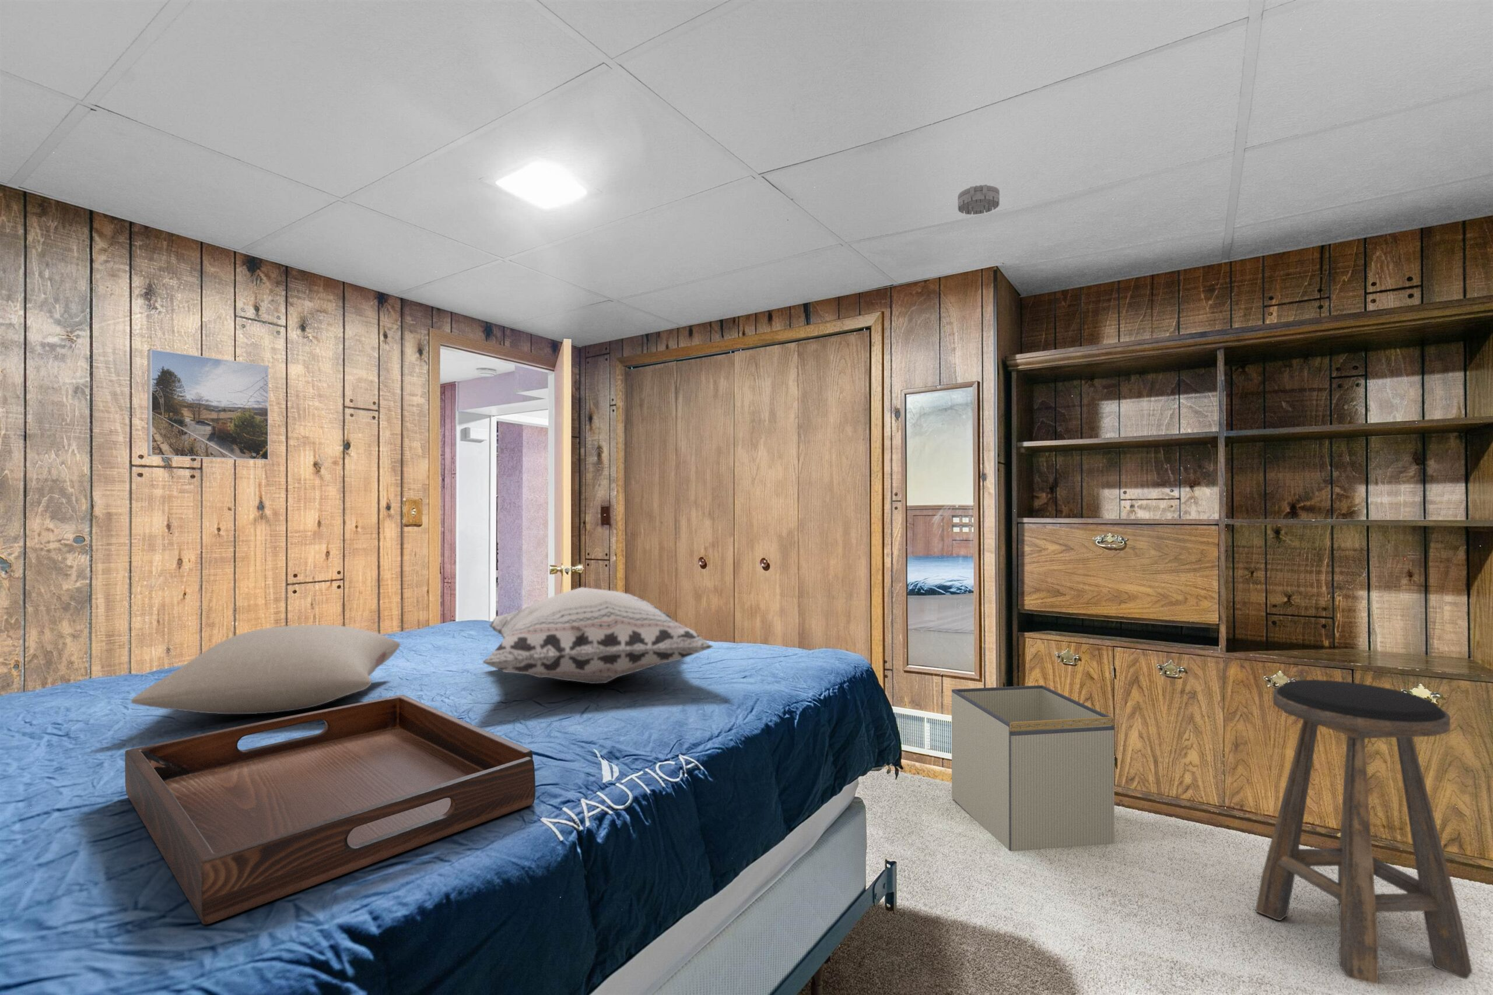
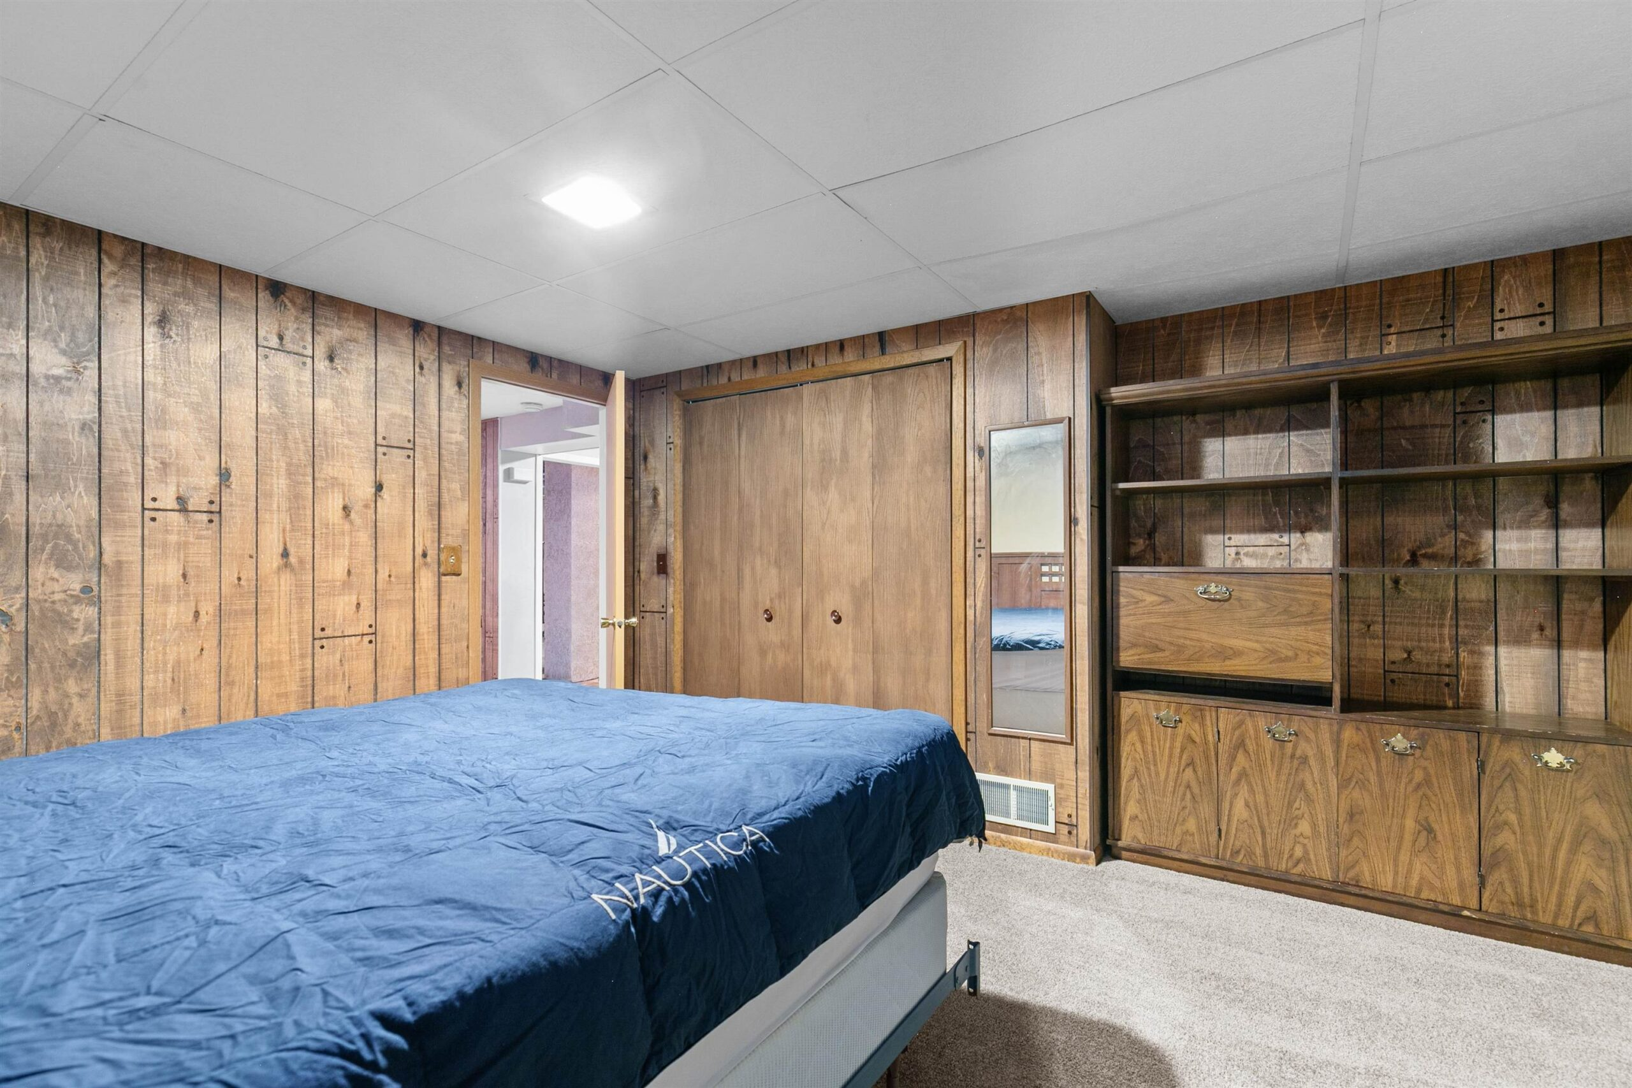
- pillow [131,624,401,715]
- storage bin [951,684,1115,852]
- decorative pillow [482,586,714,684]
- smoke detector [958,184,1000,215]
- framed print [147,349,270,461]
- stool [1255,680,1473,985]
- serving tray [124,694,535,925]
